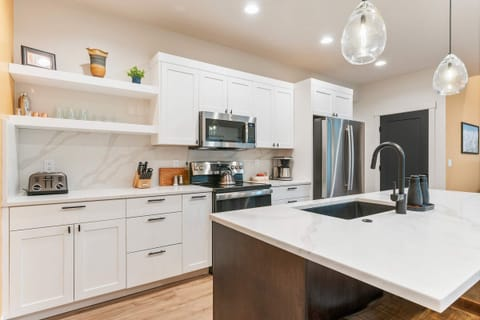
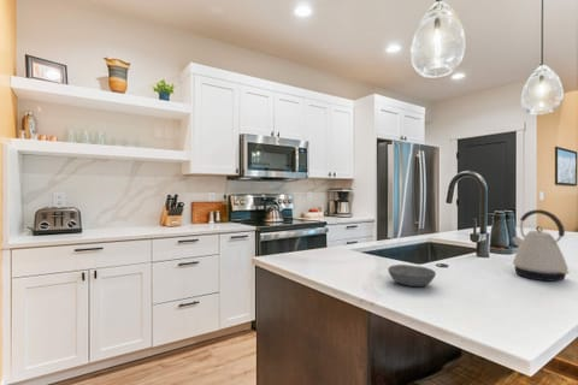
+ kettle [511,208,570,283]
+ bowl [387,263,437,288]
